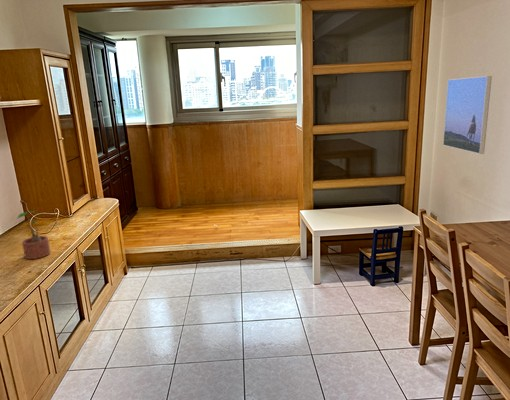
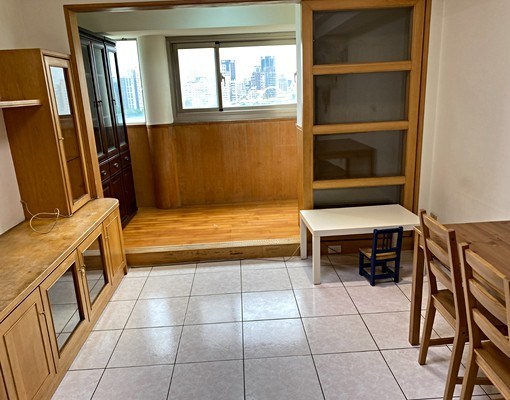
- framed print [442,75,493,155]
- potted plant [17,210,52,260]
